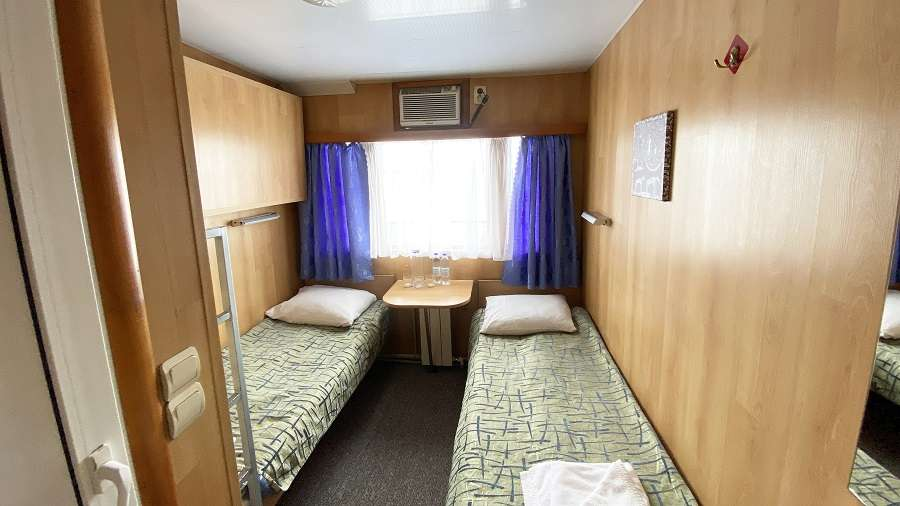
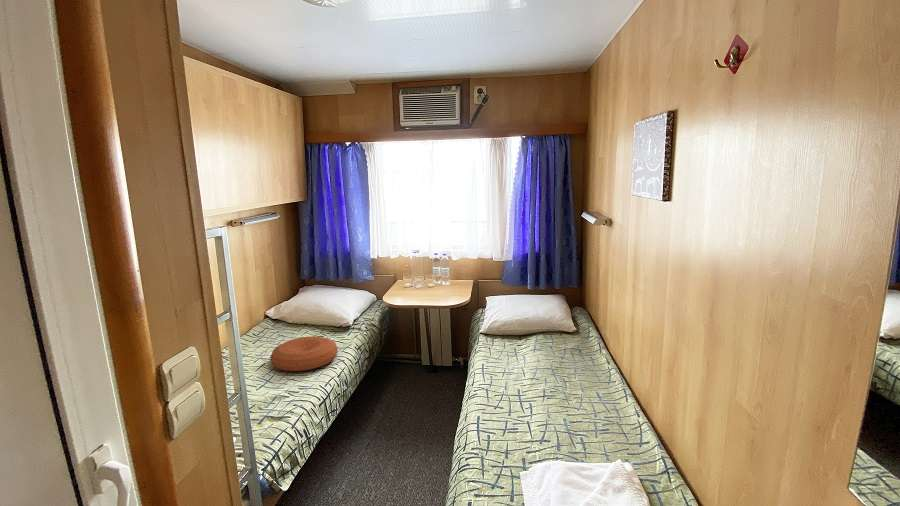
+ cushion [269,335,339,372]
